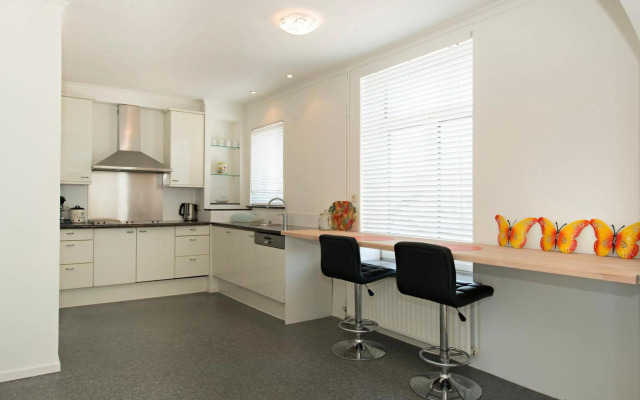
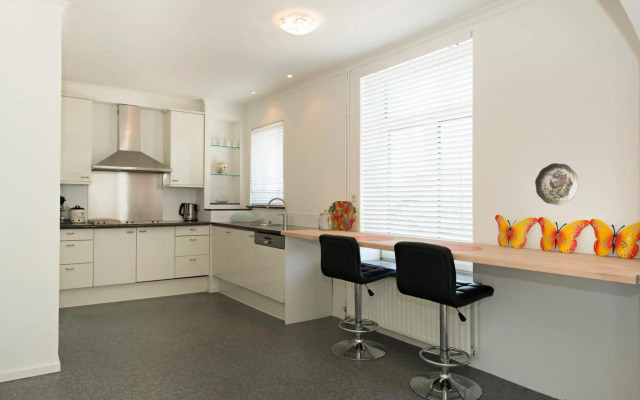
+ decorative plate [534,162,579,206]
